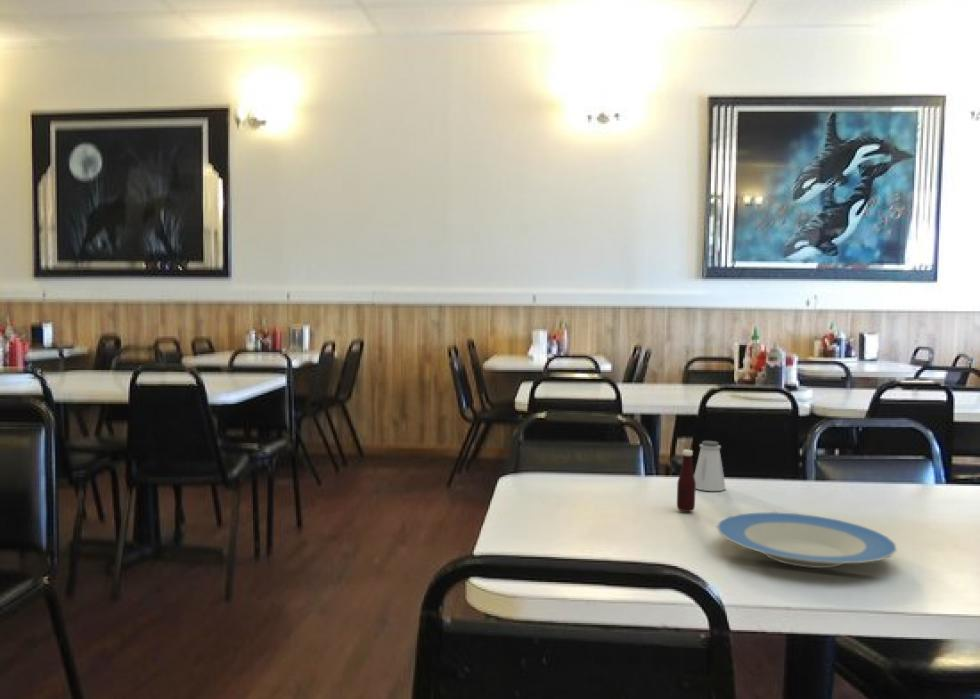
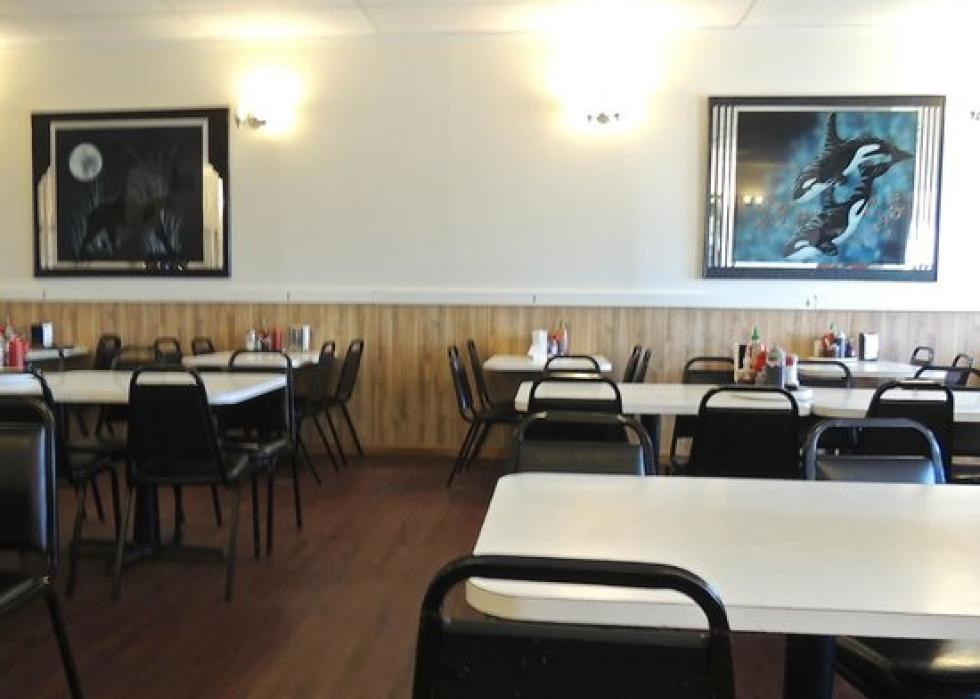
- saltshaker [694,440,727,492]
- tabasco sauce [676,449,697,513]
- plate [716,511,898,569]
